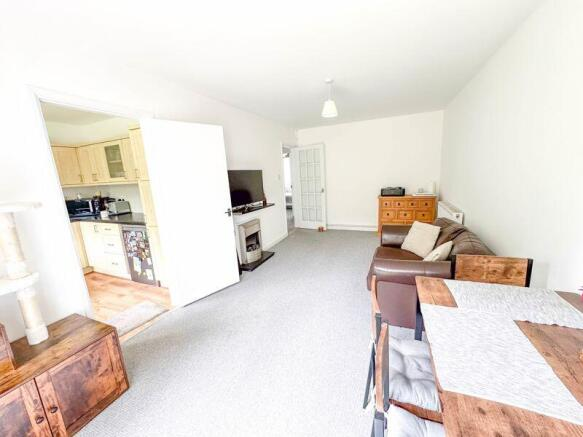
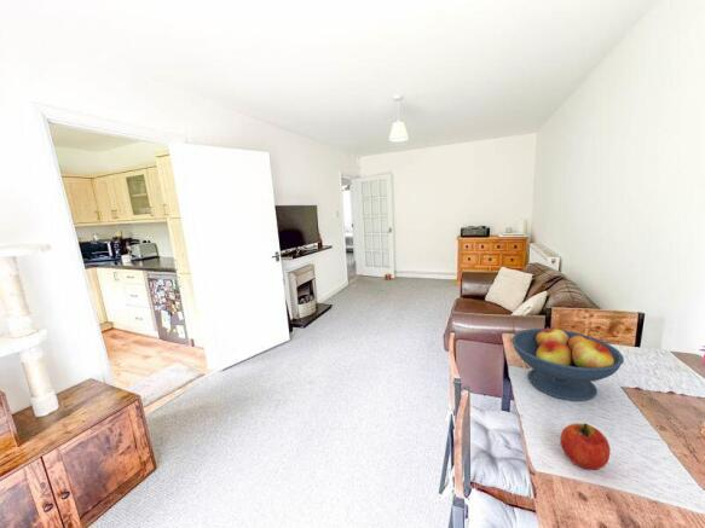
+ apple [559,422,611,471]
+ fruit bowl [510,326,625,402]
